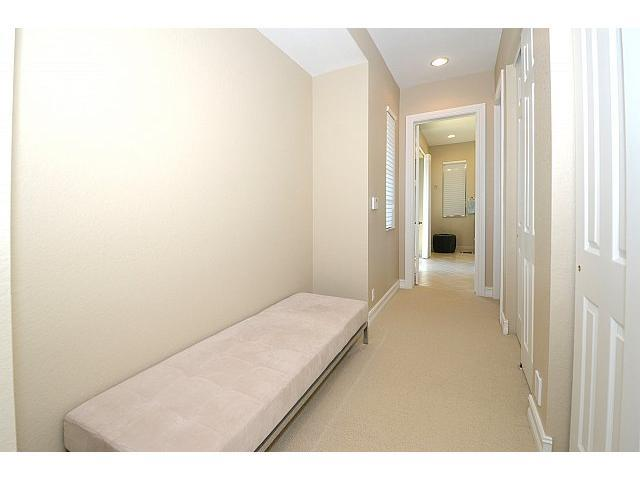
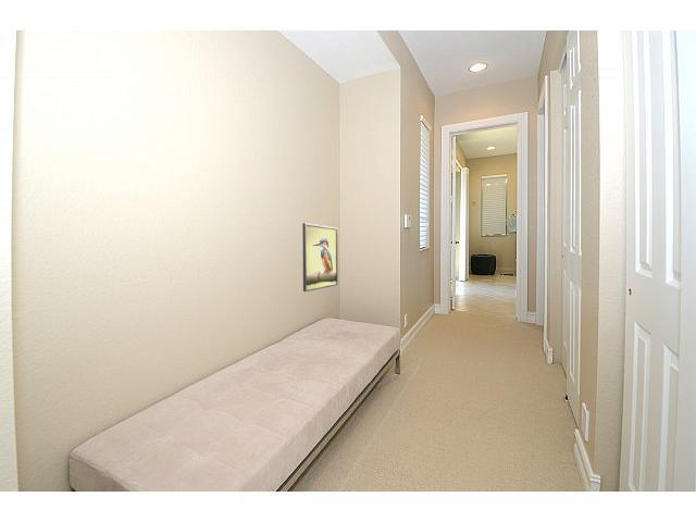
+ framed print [301,222,339,293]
